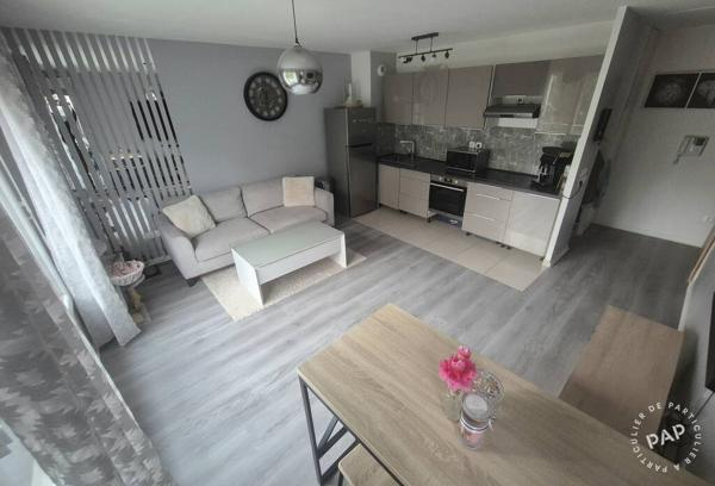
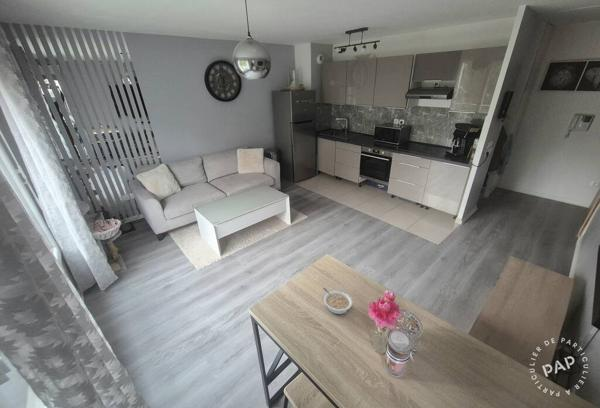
+ legume [322,287,354,315]
